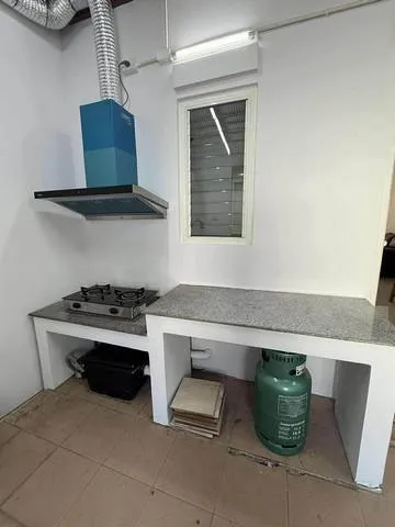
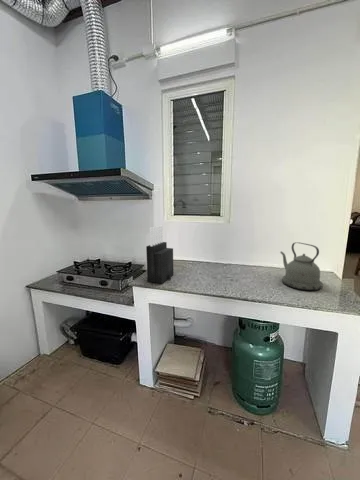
+ kettle [279,241,324,291]
+ knife block [145,224,174,285]
